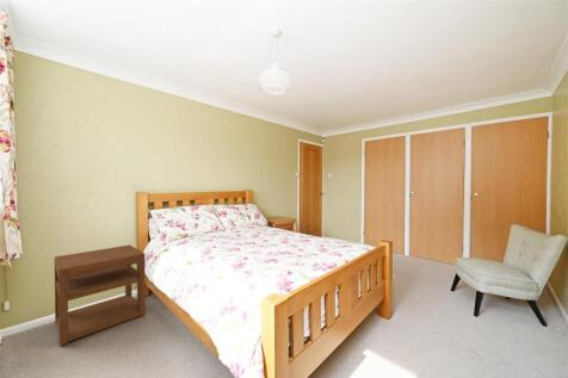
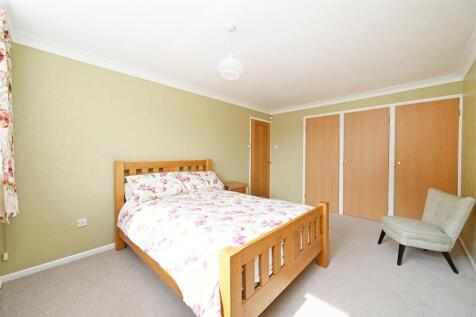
- nightstand [54,243,147,347]
